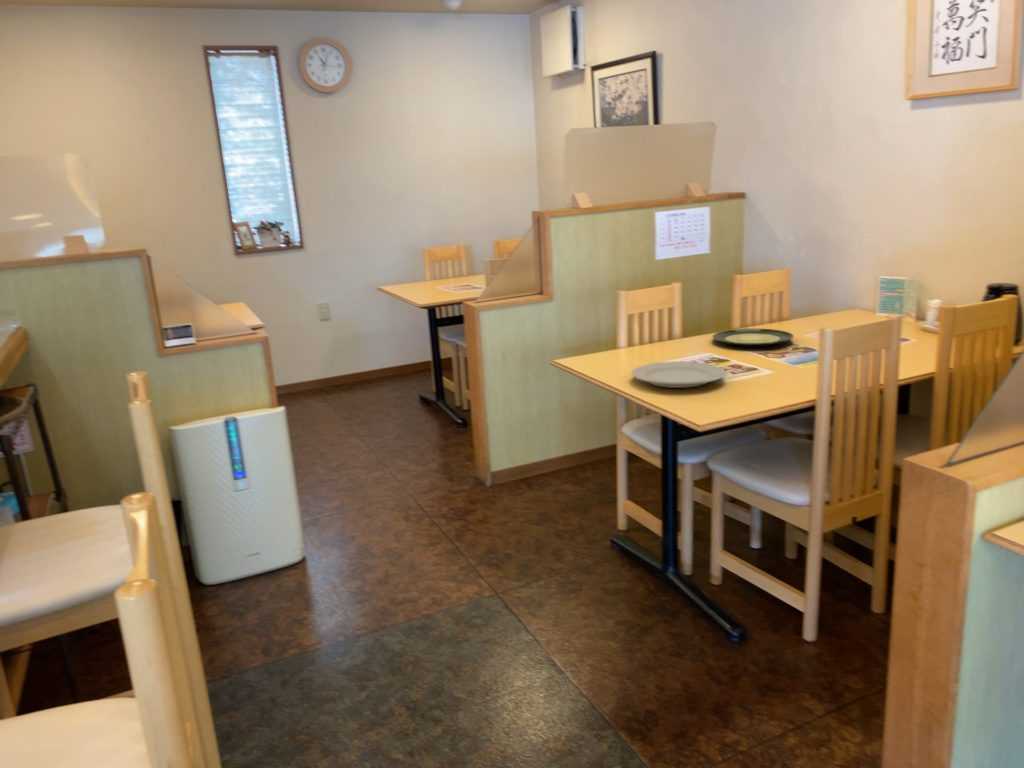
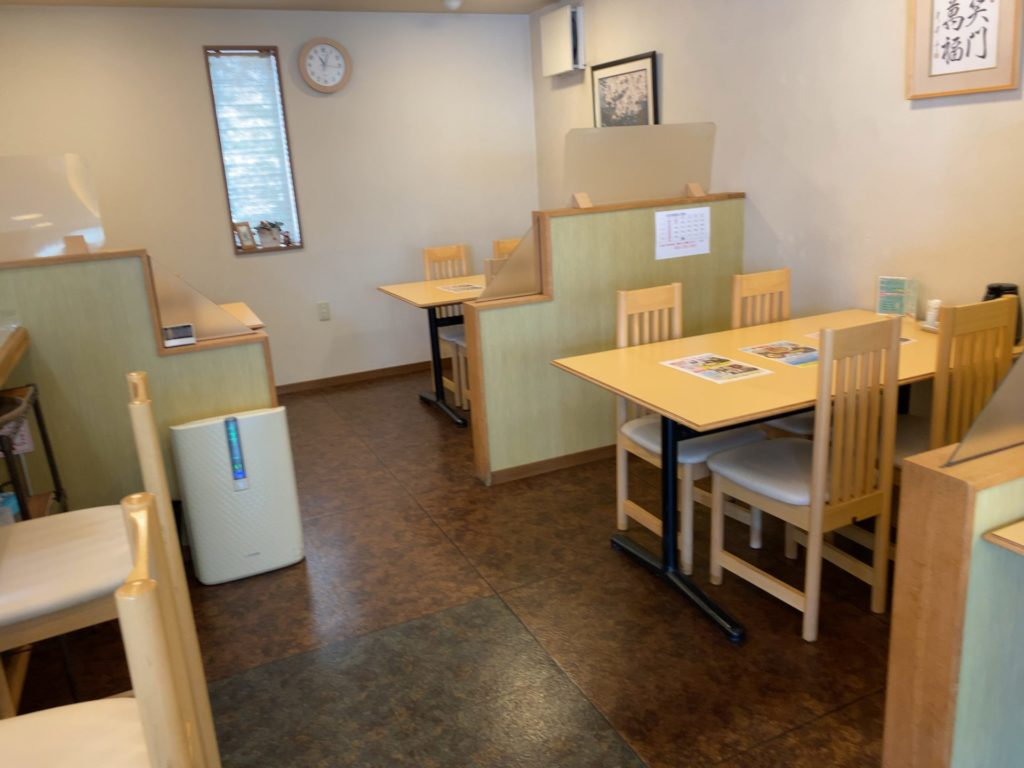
- plate [711,328,795,347]
- chinaware [631,360,727,389]
